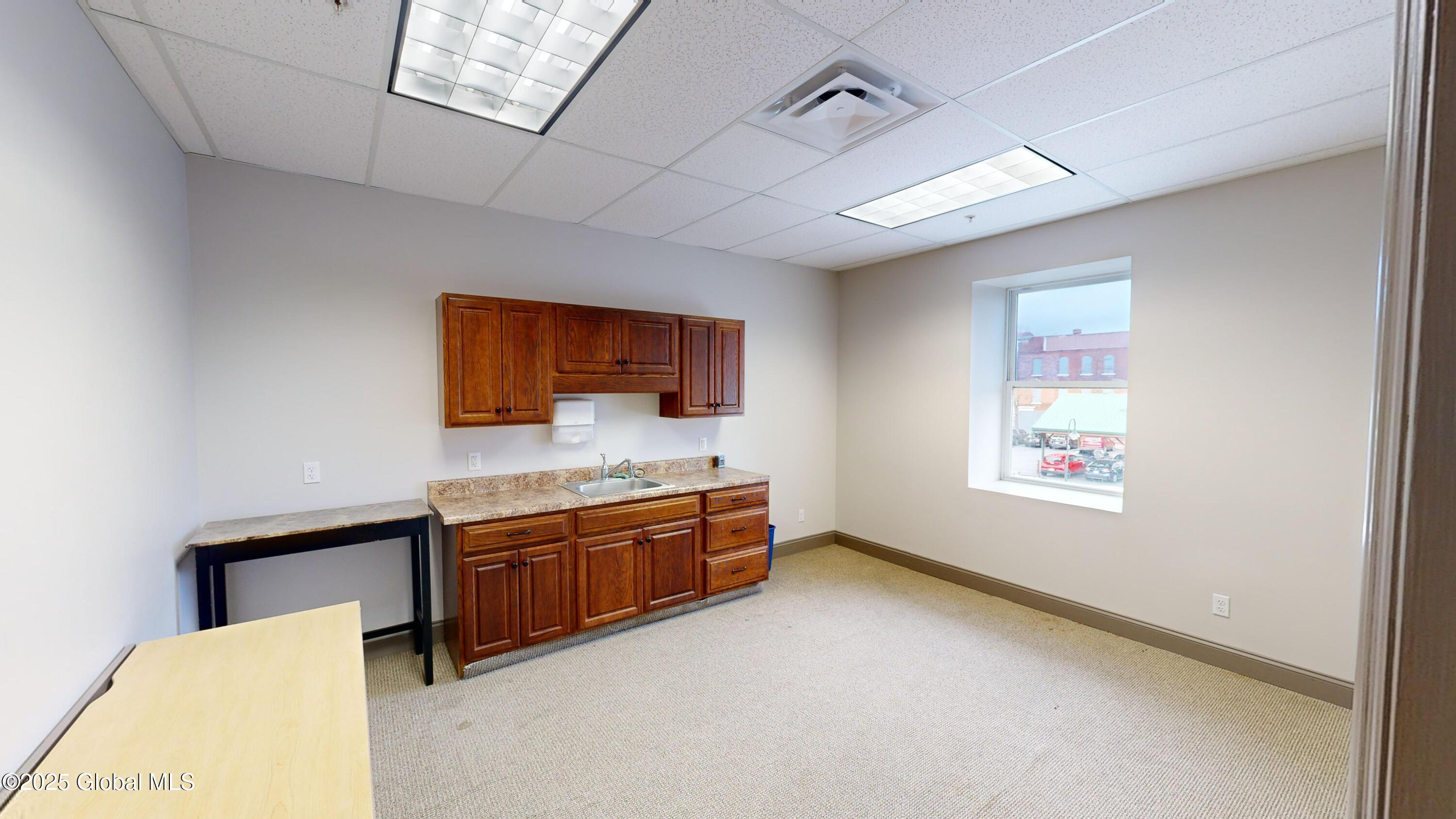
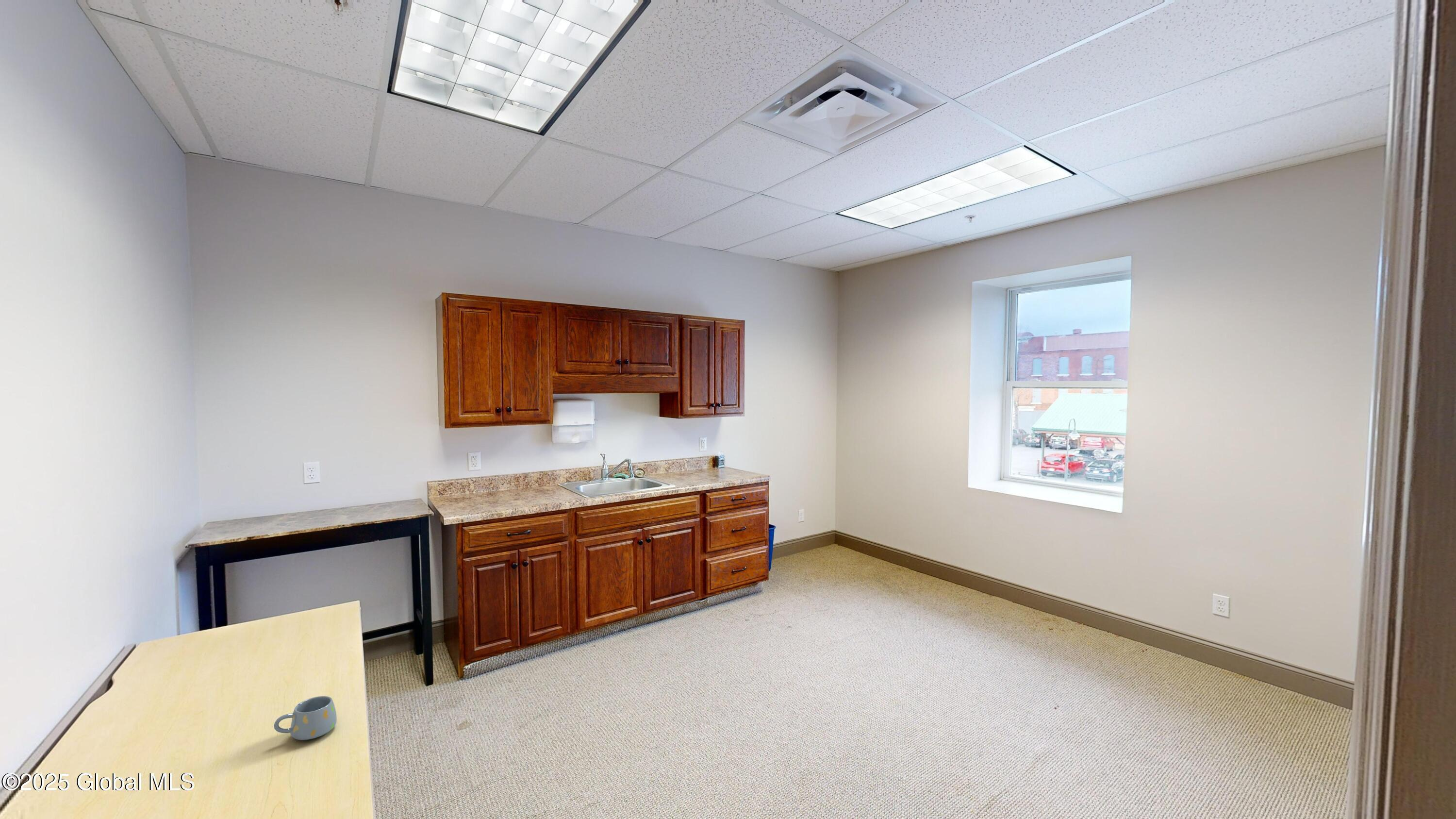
+ mug [273,696,337,740]
